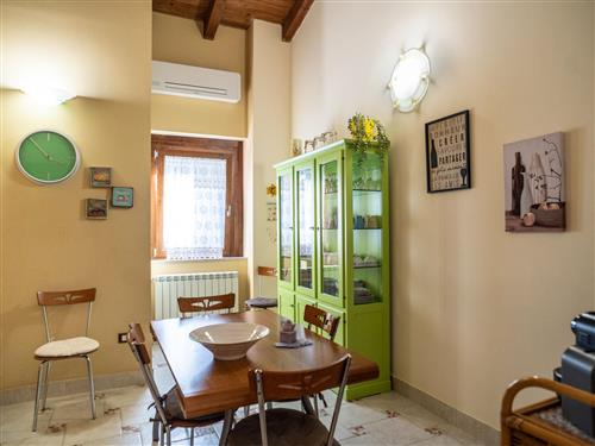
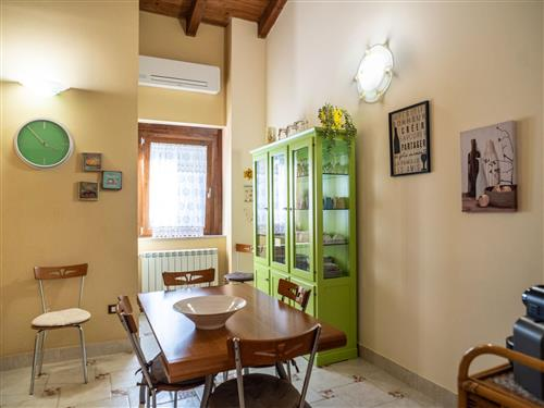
- teapot [273,319,314,348]
